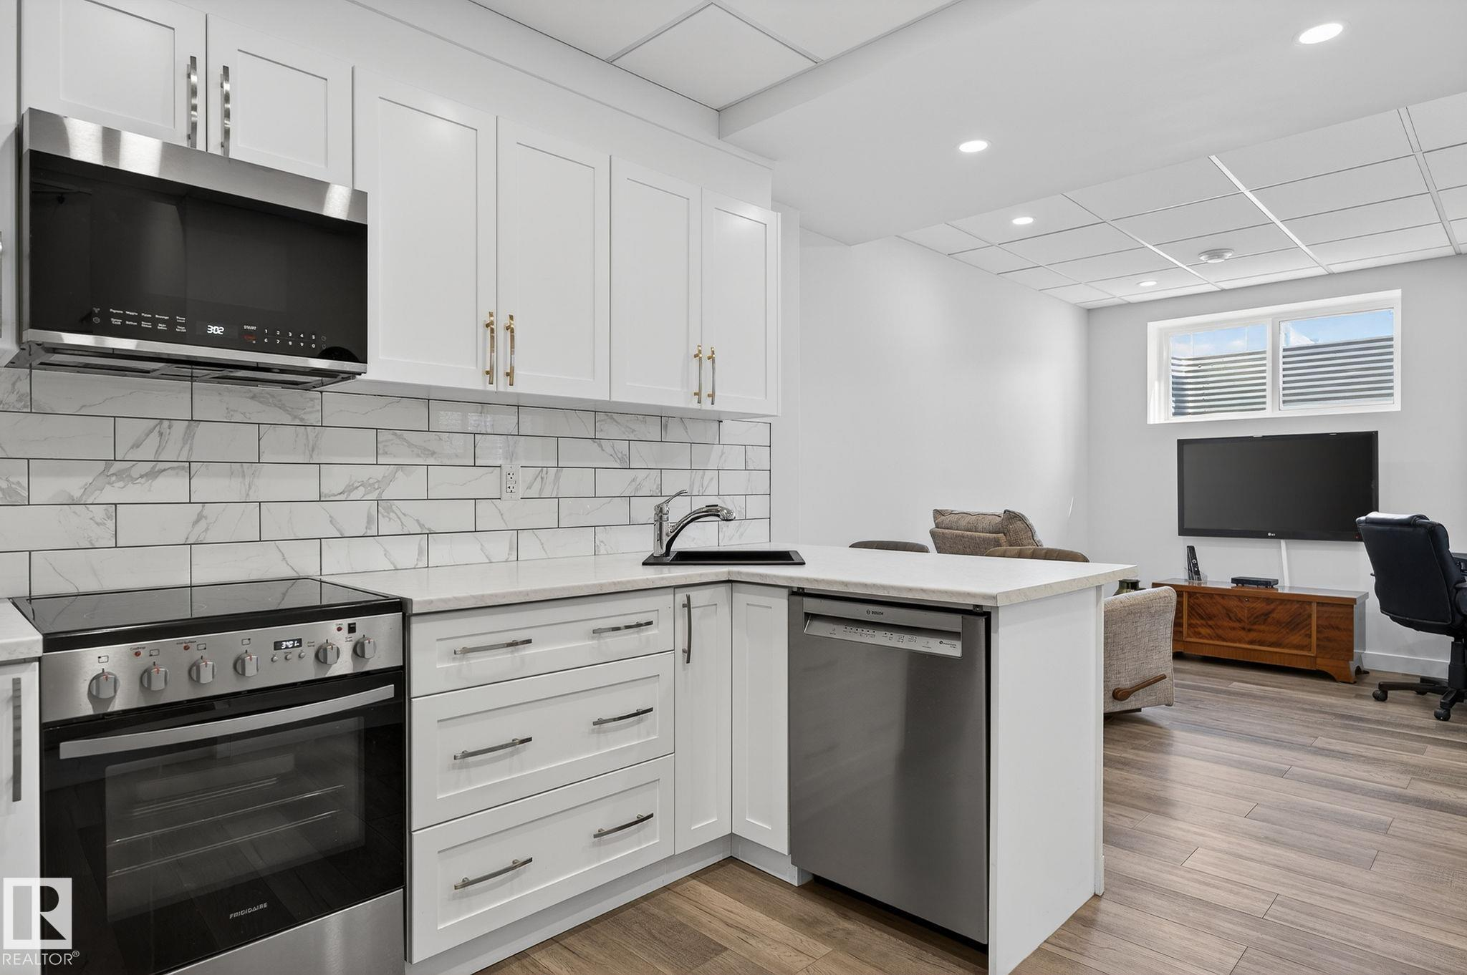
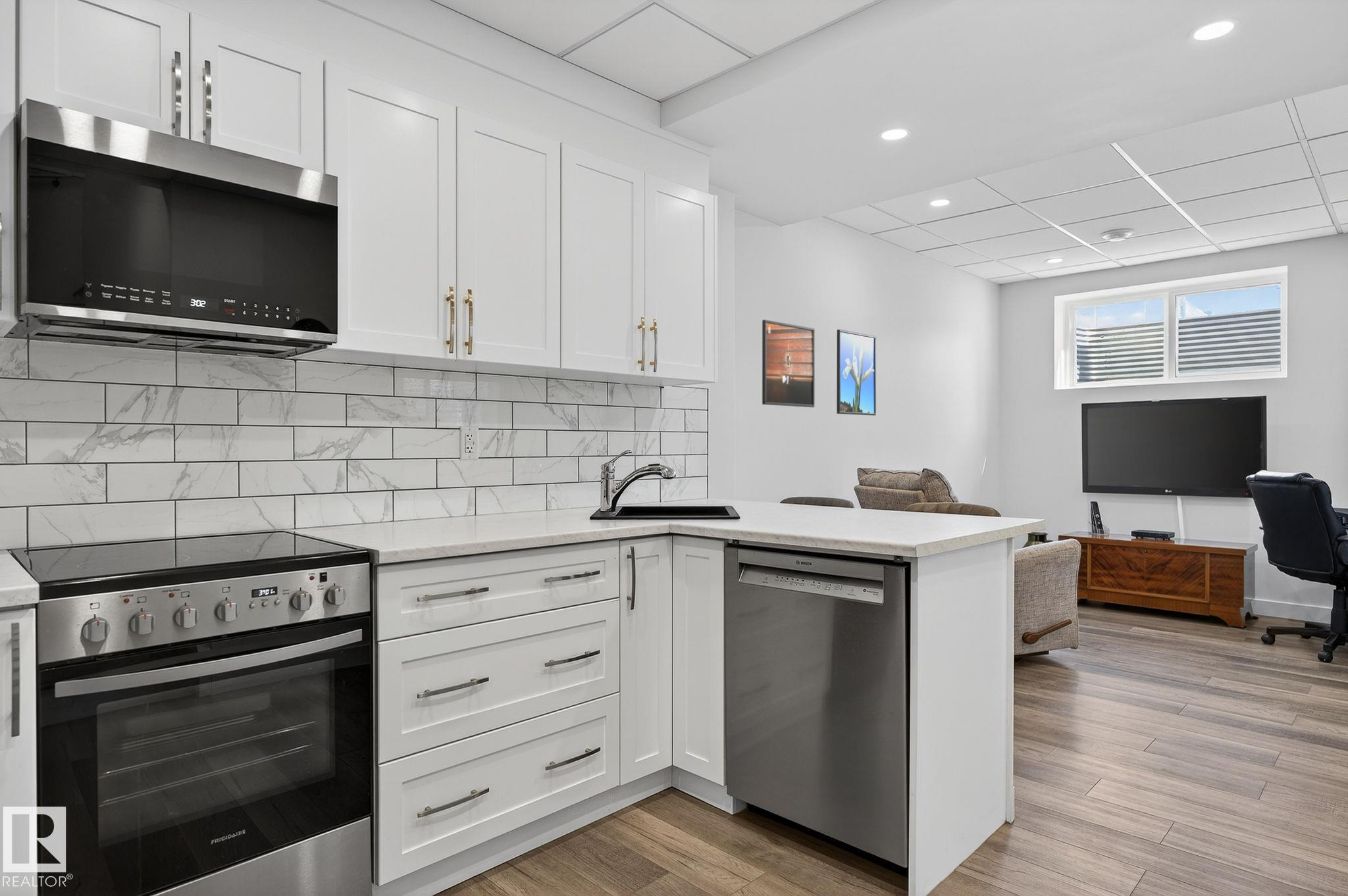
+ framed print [762,319,816,408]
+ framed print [836,329,877,416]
